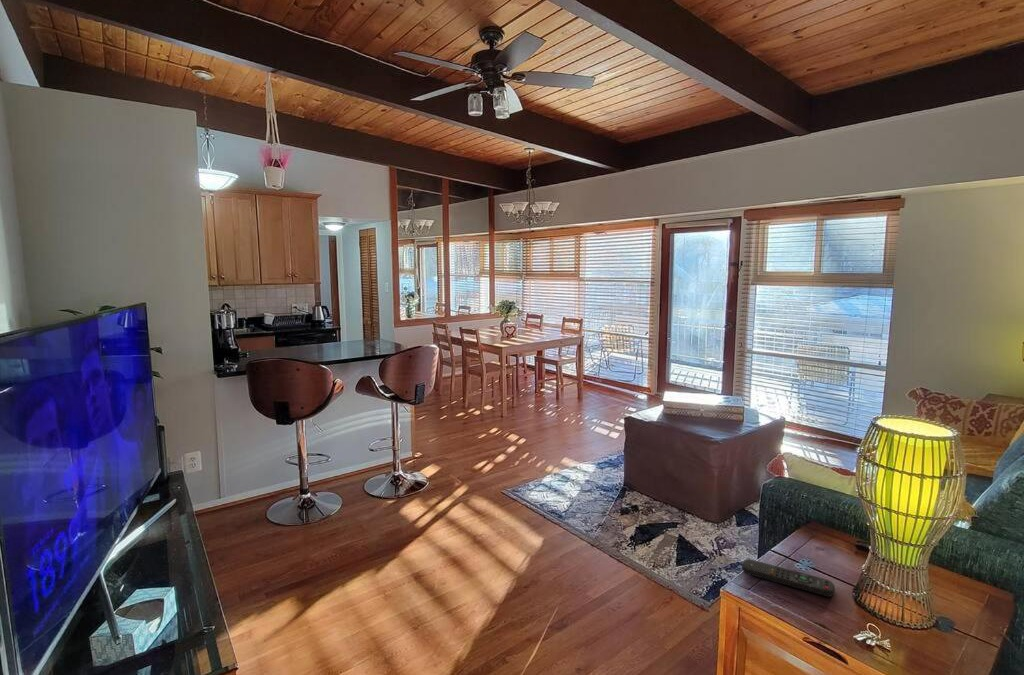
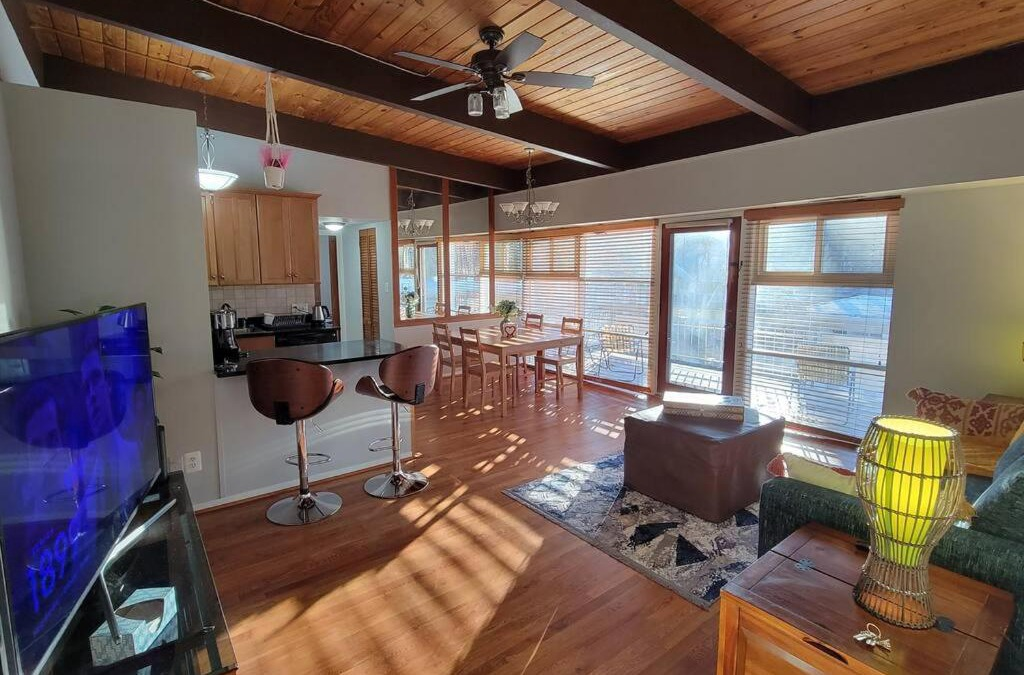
- remote control [741,558,836,598]
